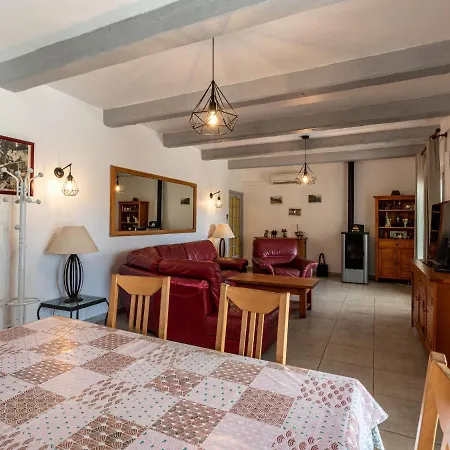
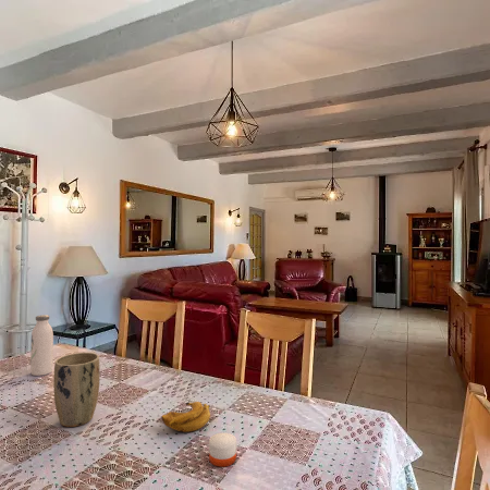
+ plant pot [52,352,101,428]
+ candle [208,432,237,468]
+ banana [160,401,211,433]
+ water bottle [29,314,54,377]
